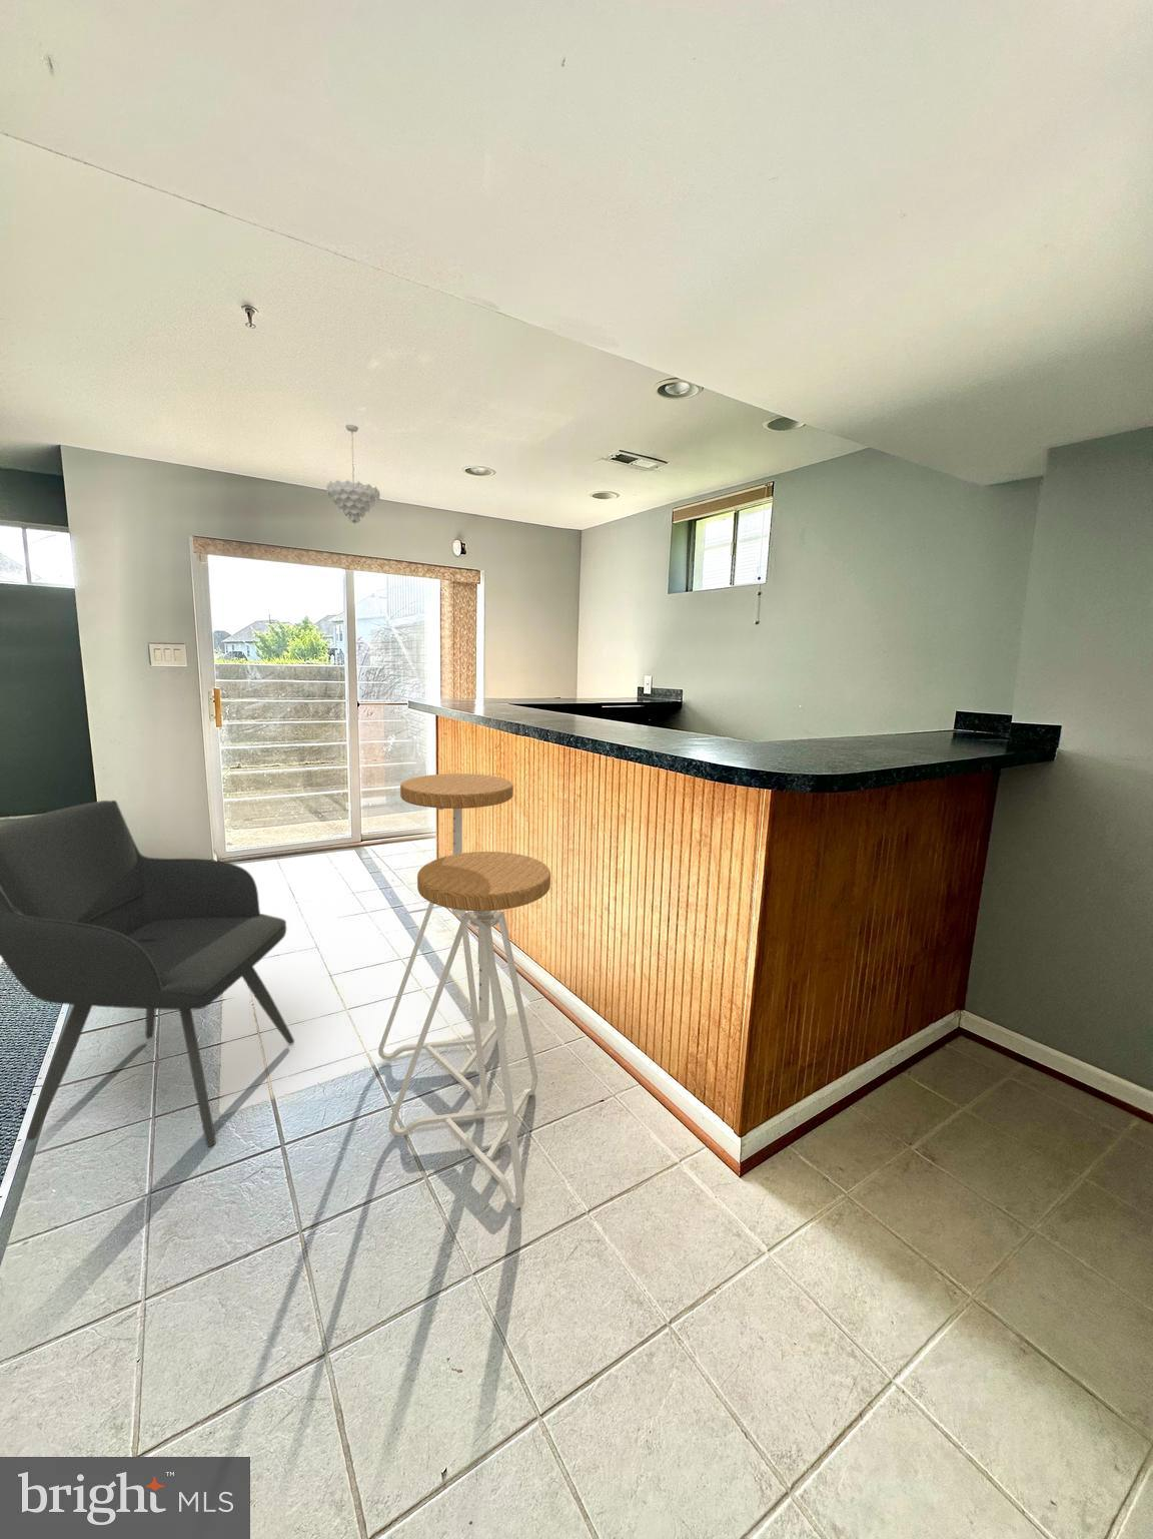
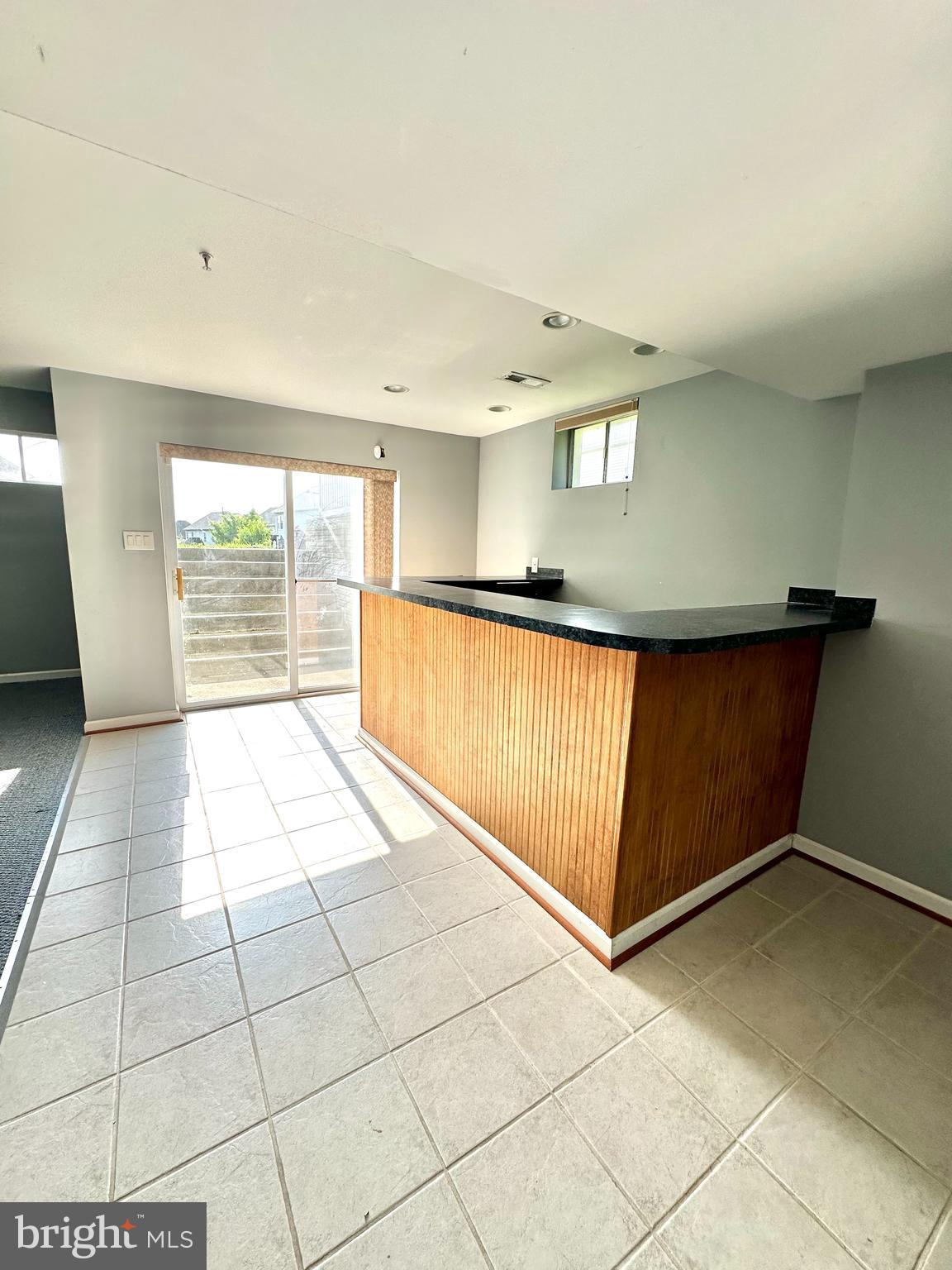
- bar stool [378,772,551,1211]
- pendant light [326,424,382,524]
- armchair [0,800,296,1149]
